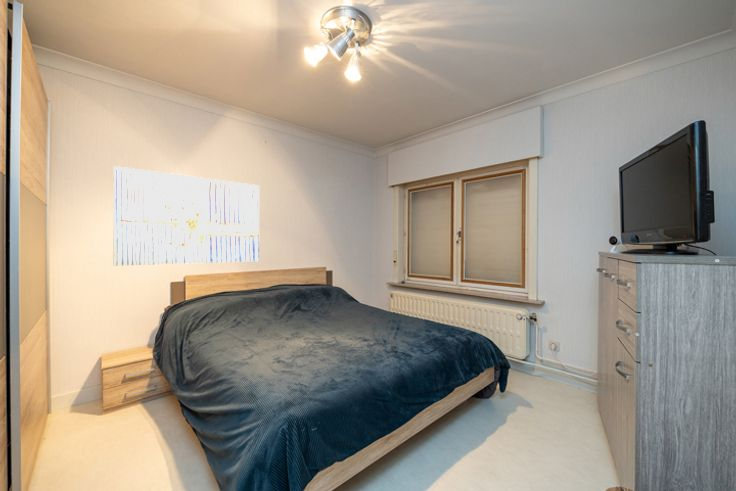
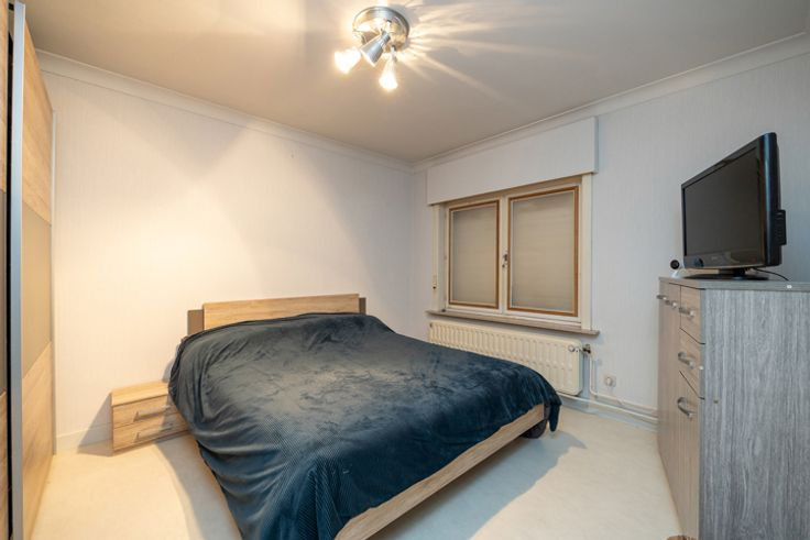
- wall art [112,165,260,267]
